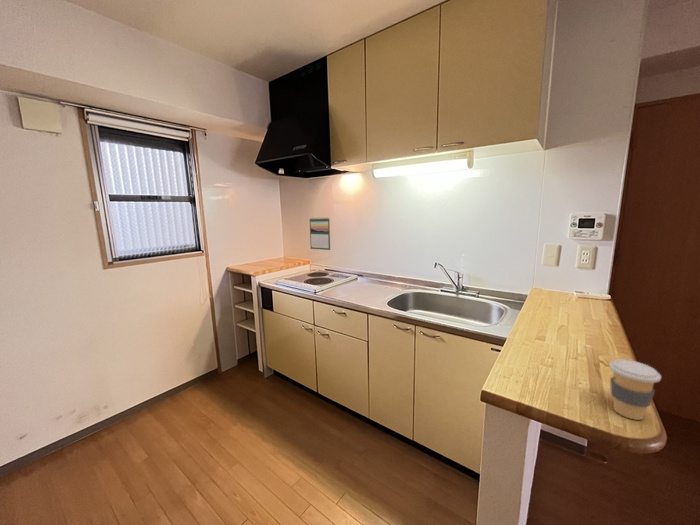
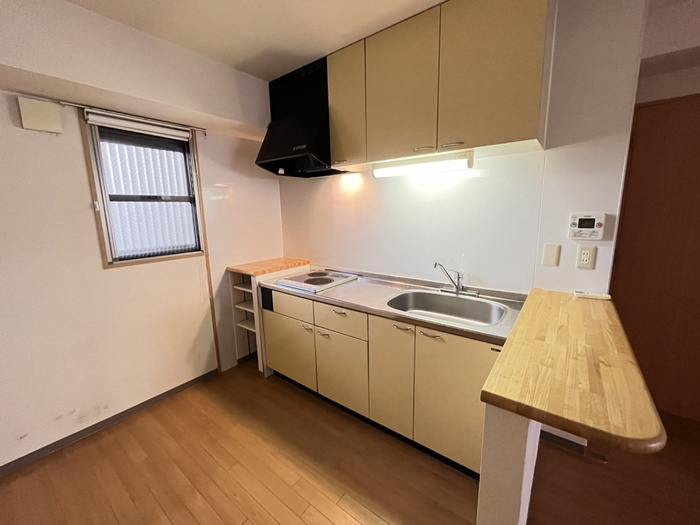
- calendar [309,216,331,251]
- coffee cup [608,358,662,421]
